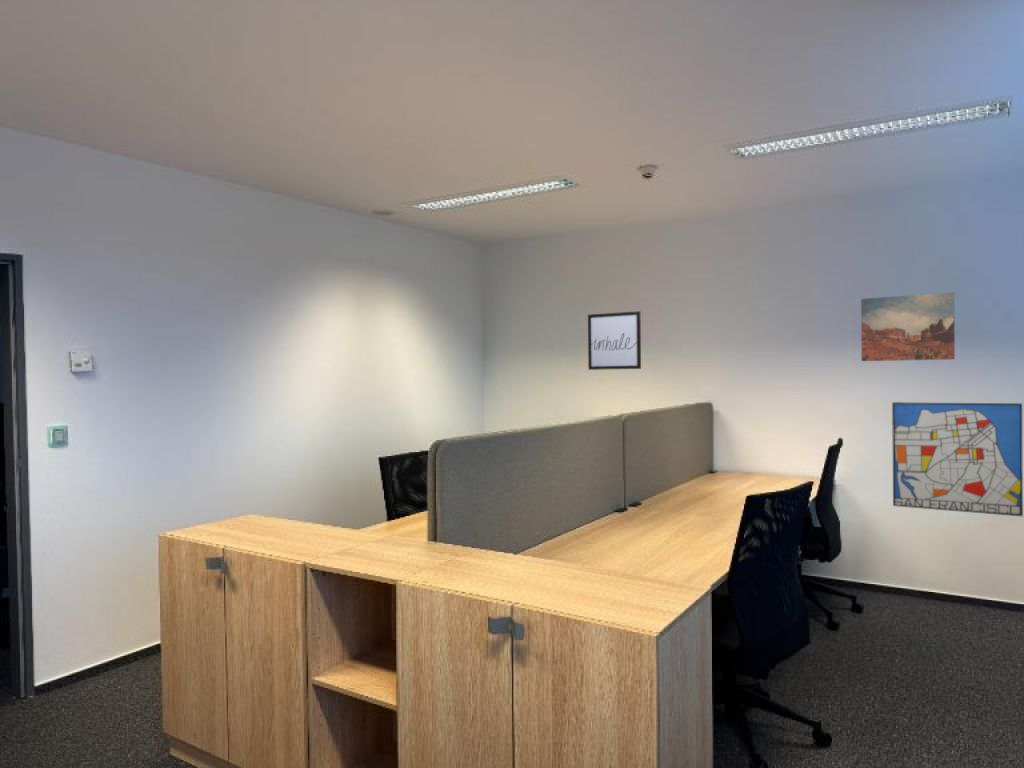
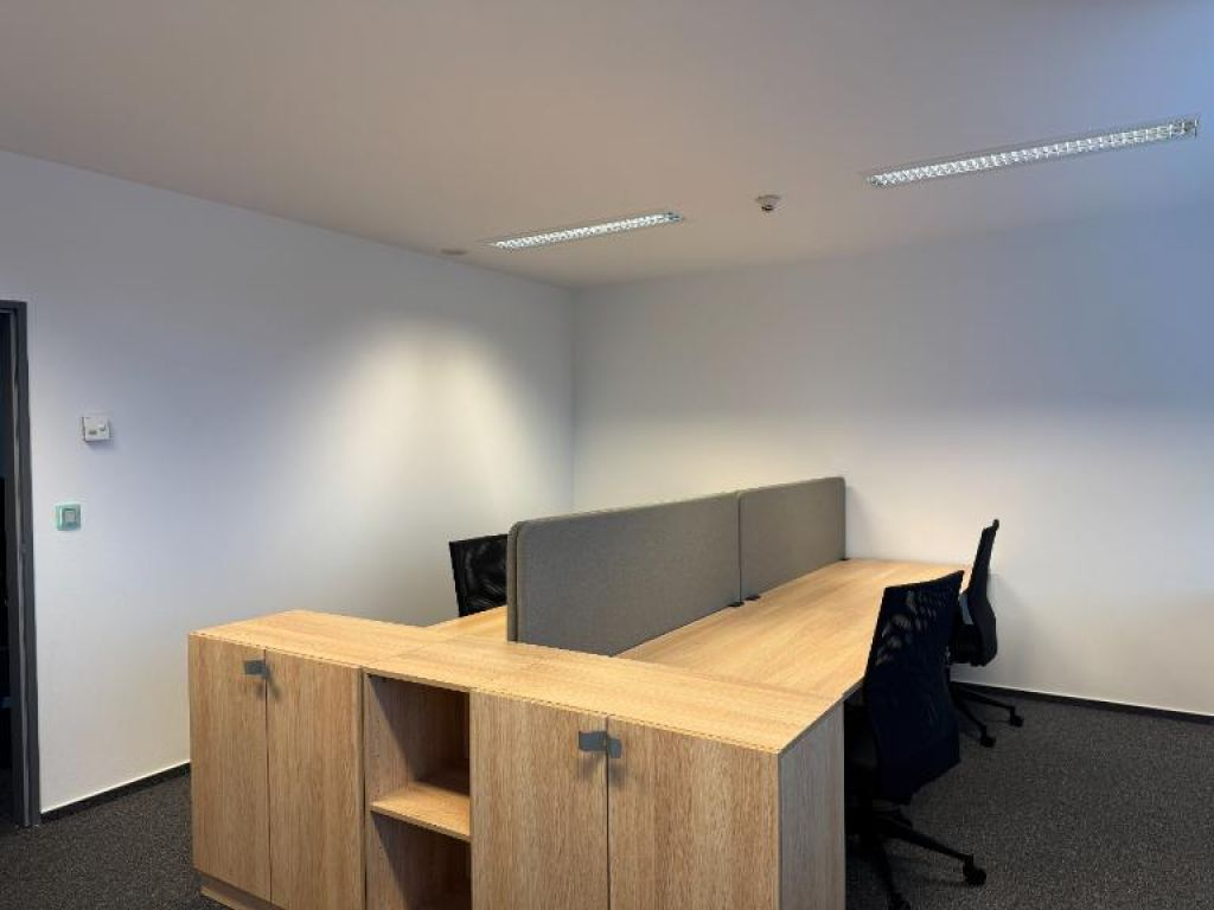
- wall art [860,292,956,362]
- wall art [891,401,1024,517]
- wall art [587,310,642,371]
